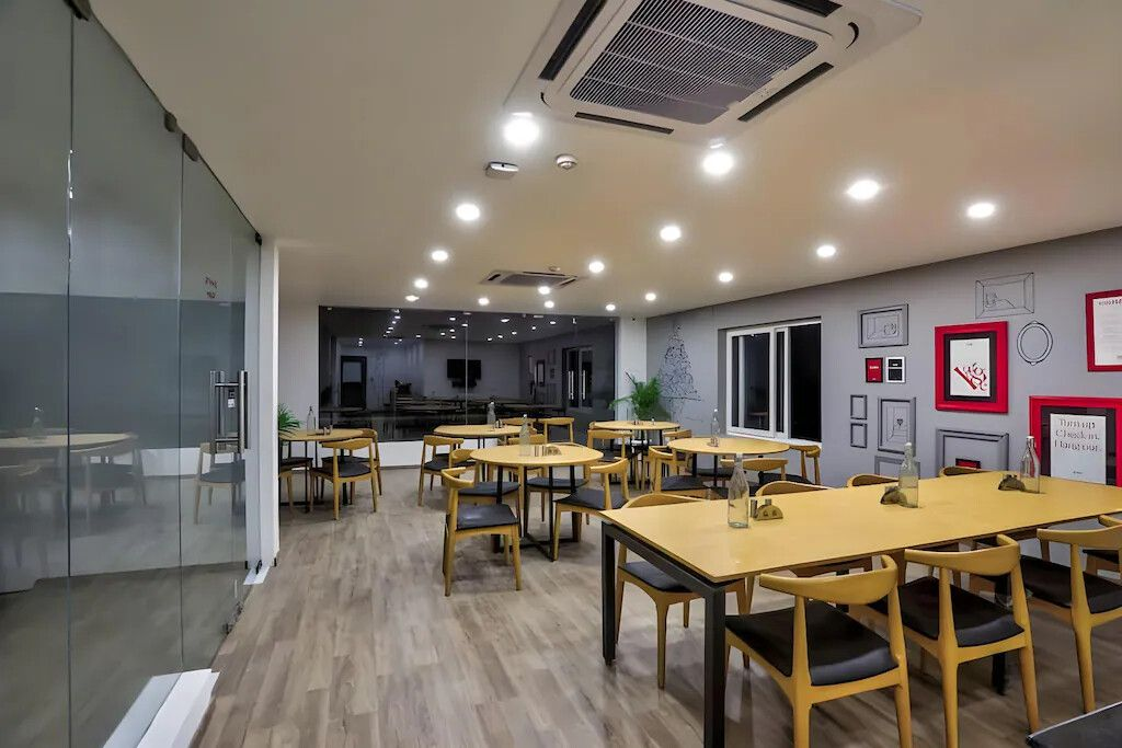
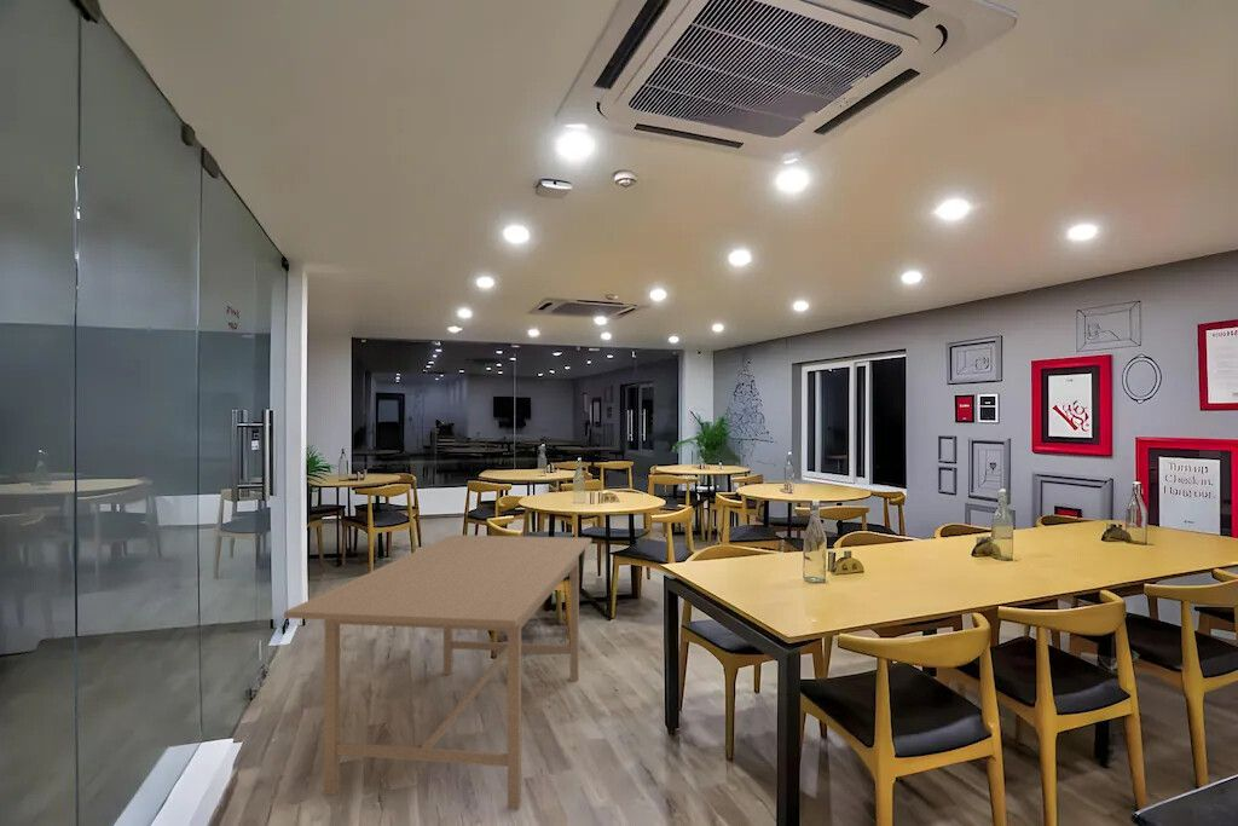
+ dining table [283,533,592,810]
